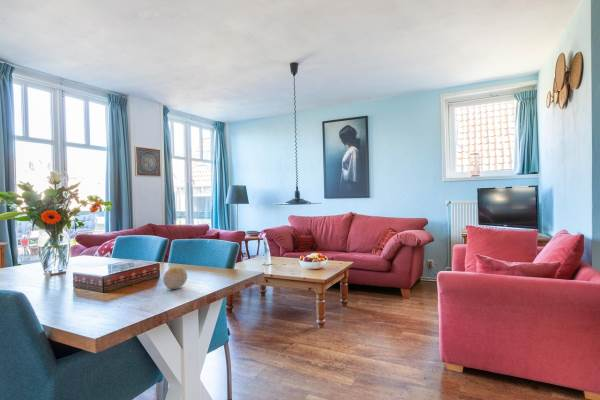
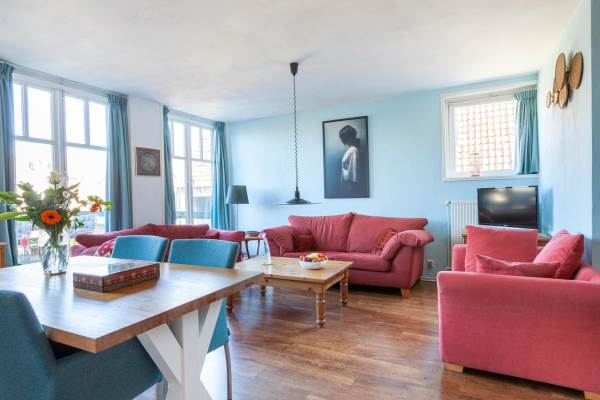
- fruit [162,267,188,290]
